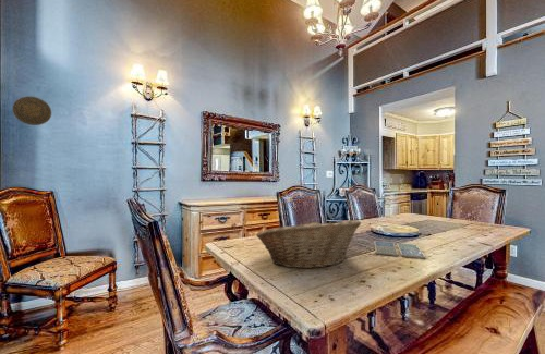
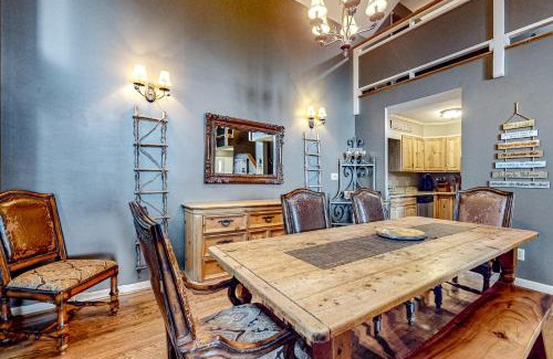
- drink coaster [373,240,426,259]
- fruit basket [255,218,362,270]
- decorative plate [12,96,52,126]
